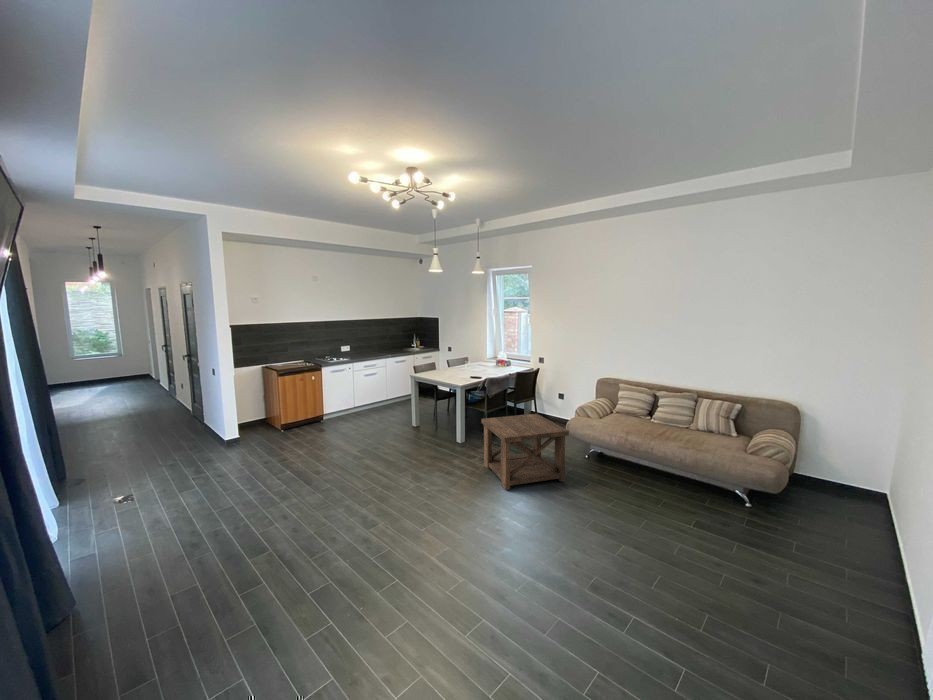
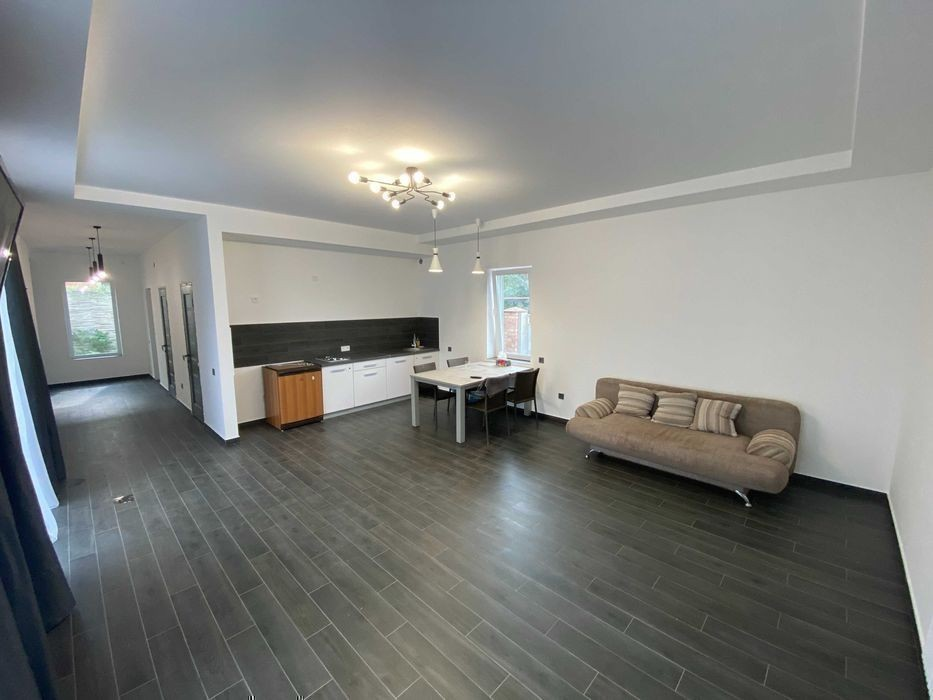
- side table [480,413,570,491]
